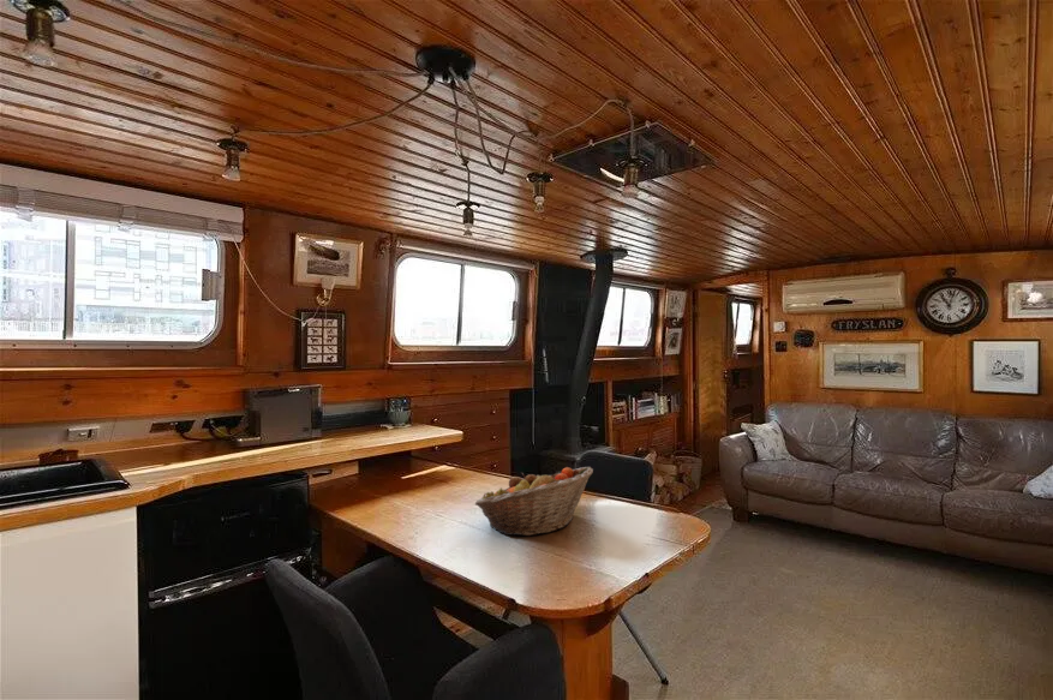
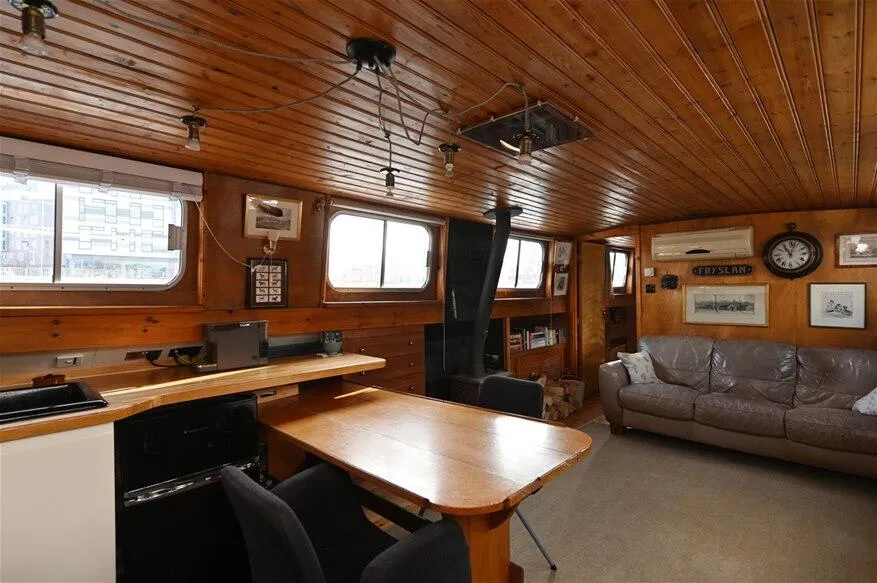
- fruit basket [474,466,594,537]
